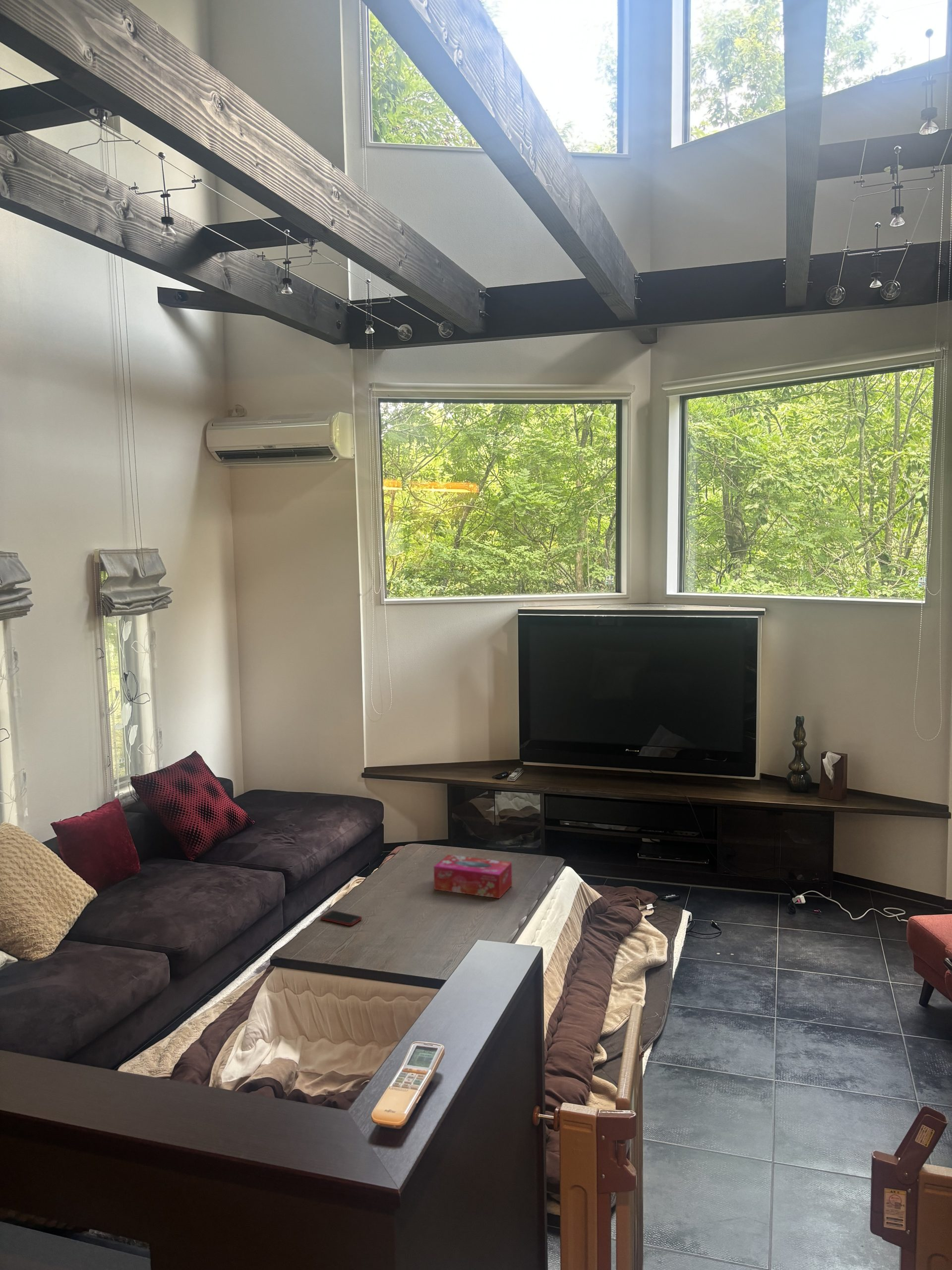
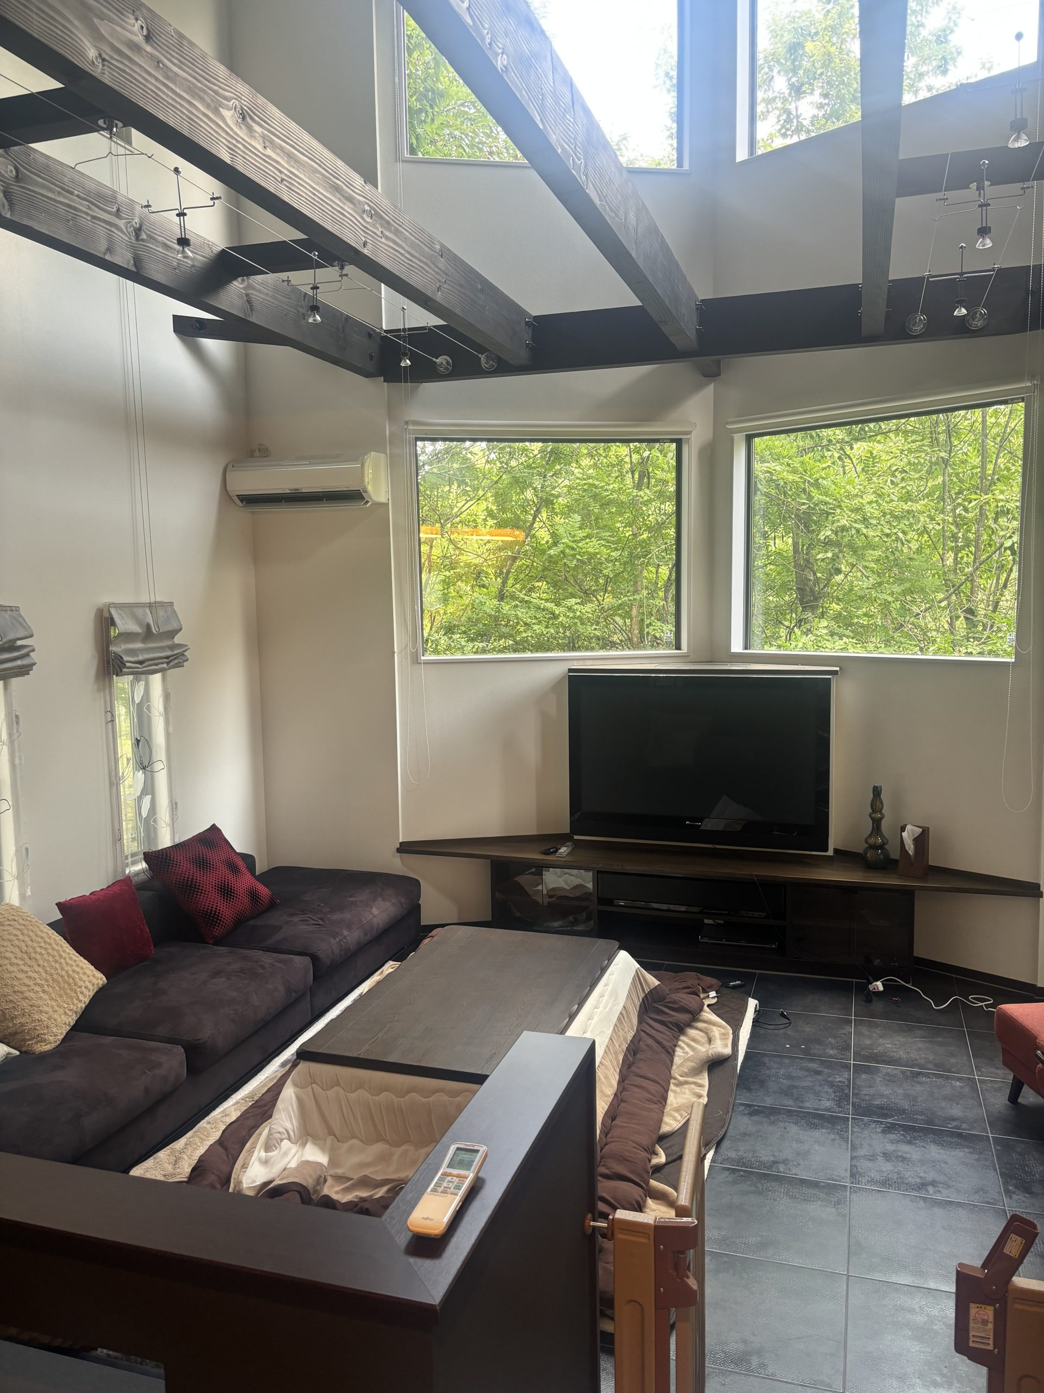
- tissue box [433,854,513,899]
- cell phone [320,910,362,926]
